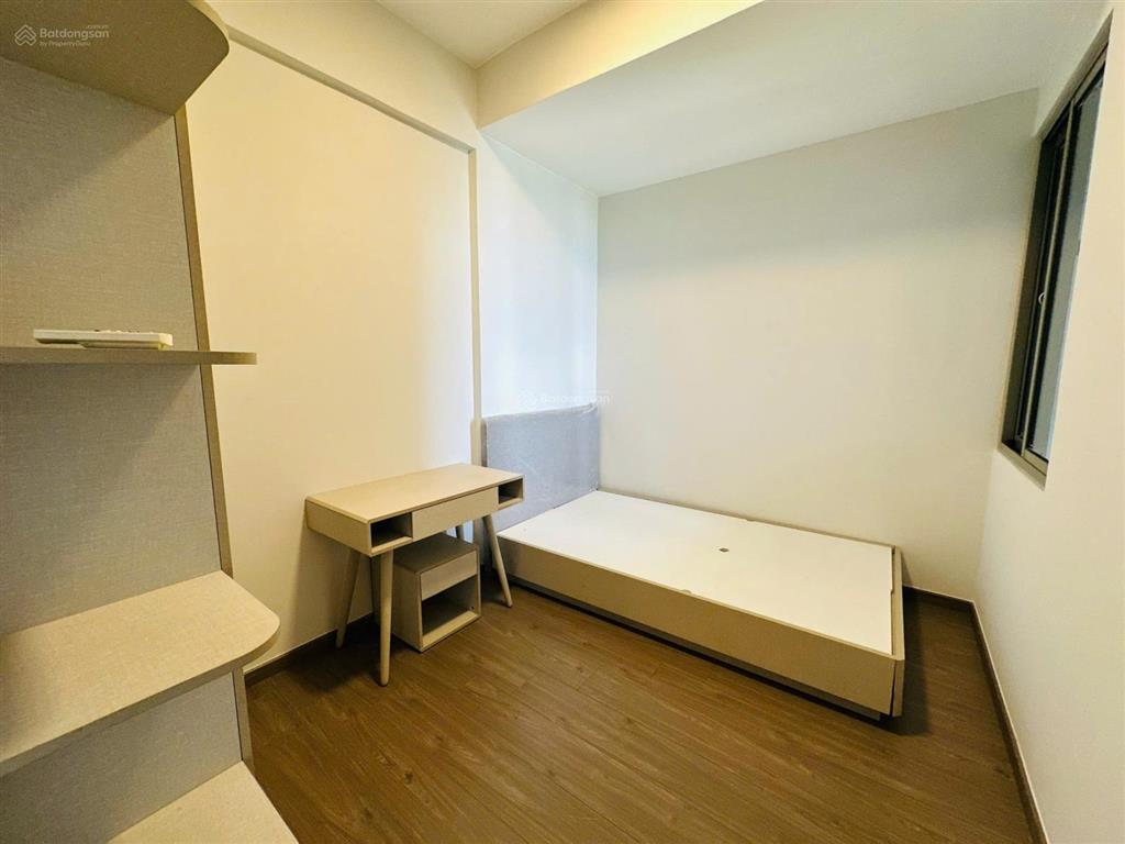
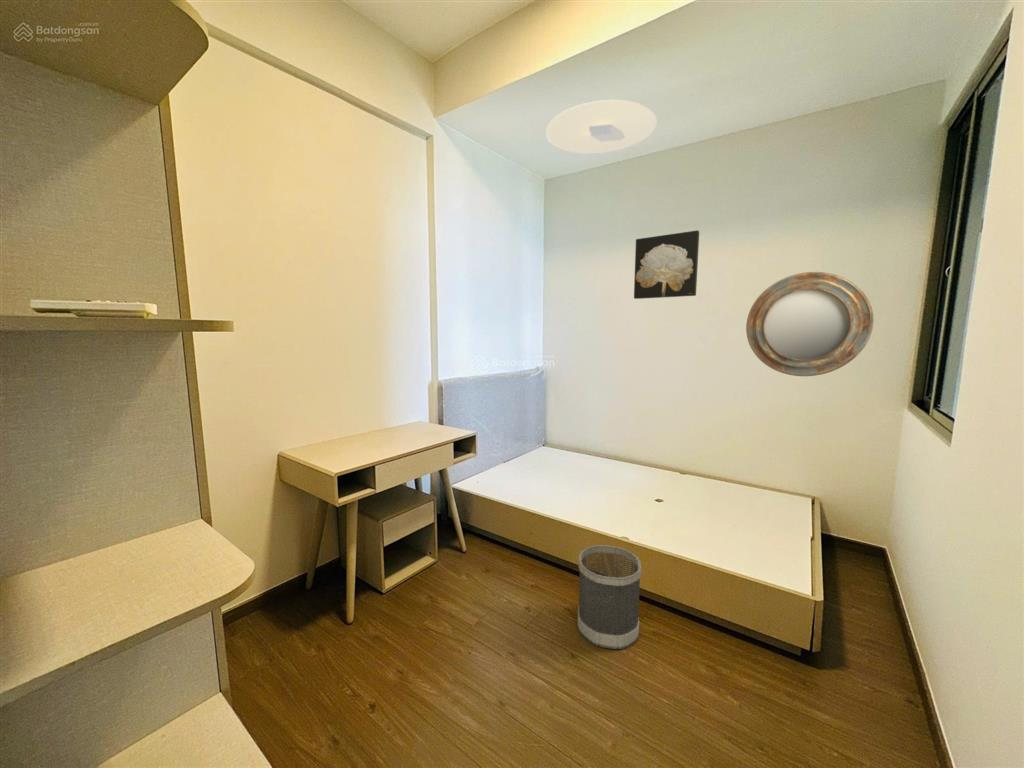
+ home mirror [745,271,874,377]
+ ceiling light [545,99,658,155]
+ wall art [633,229,700,300]
+ wastebasket [577,544,643,650]
